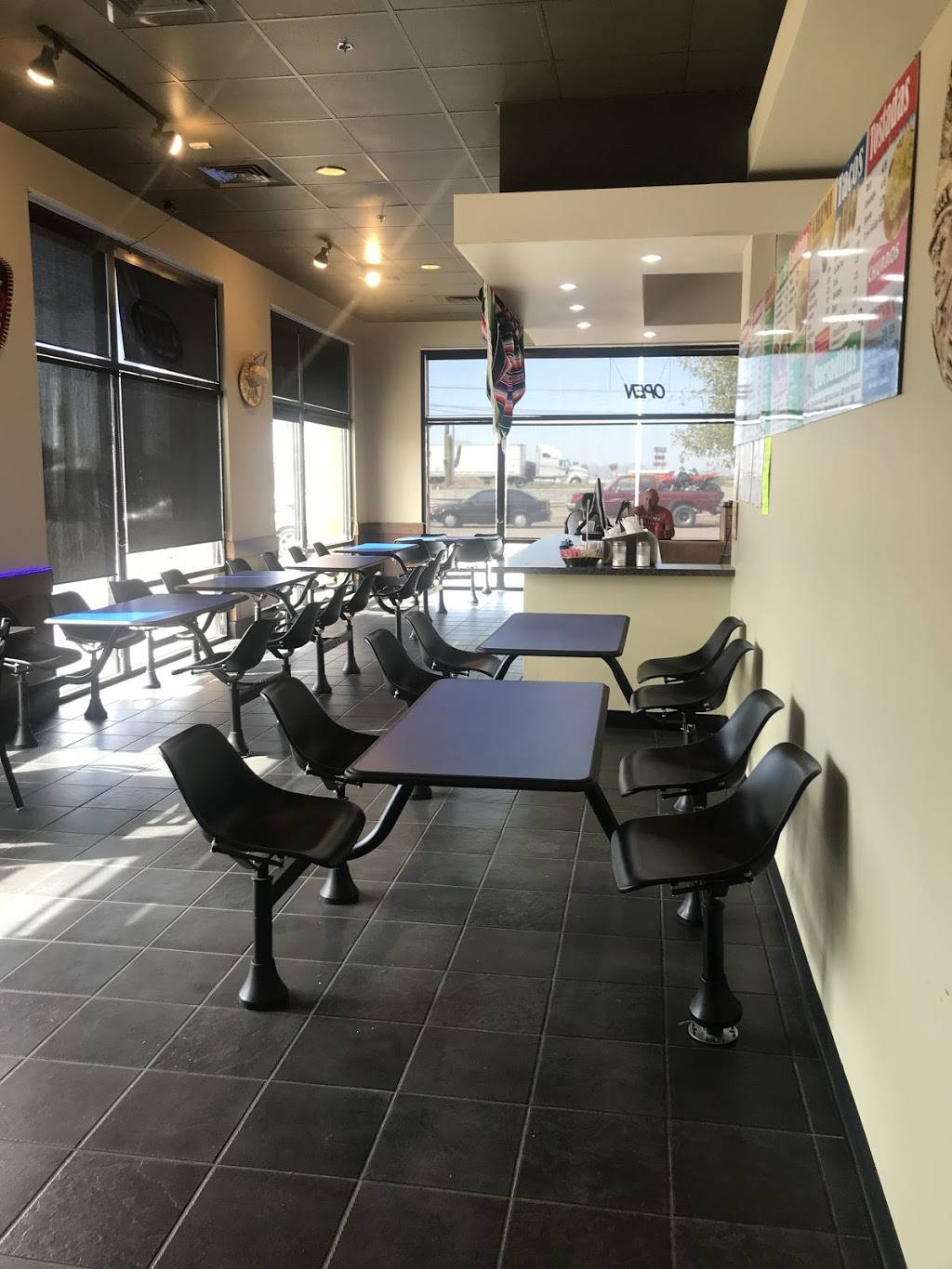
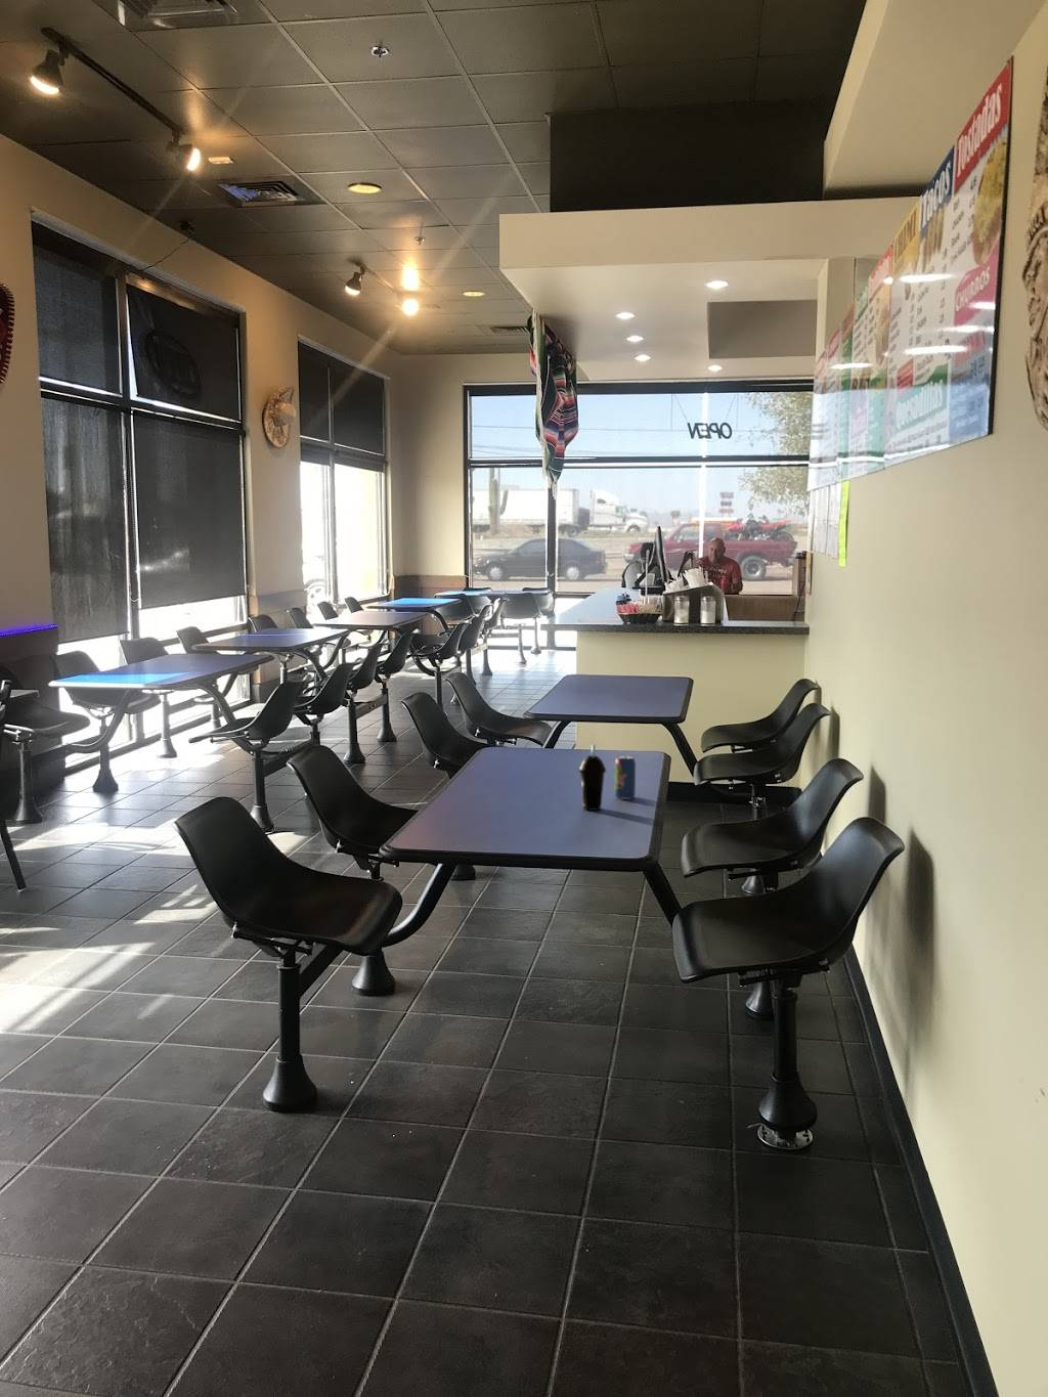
+ beverage can [614,754,636,800]
+ cup [578,743,607,811]
